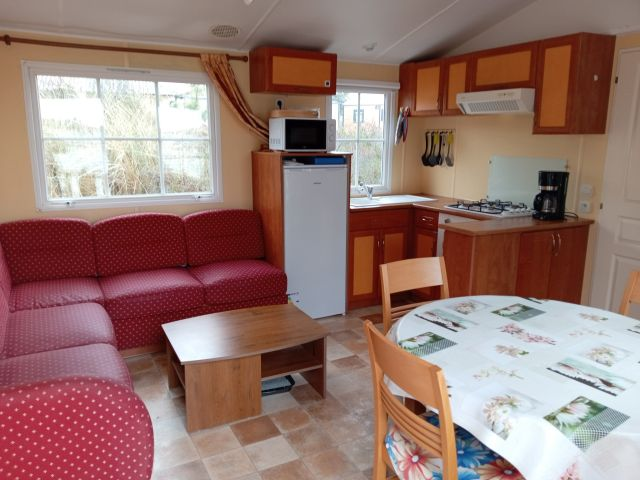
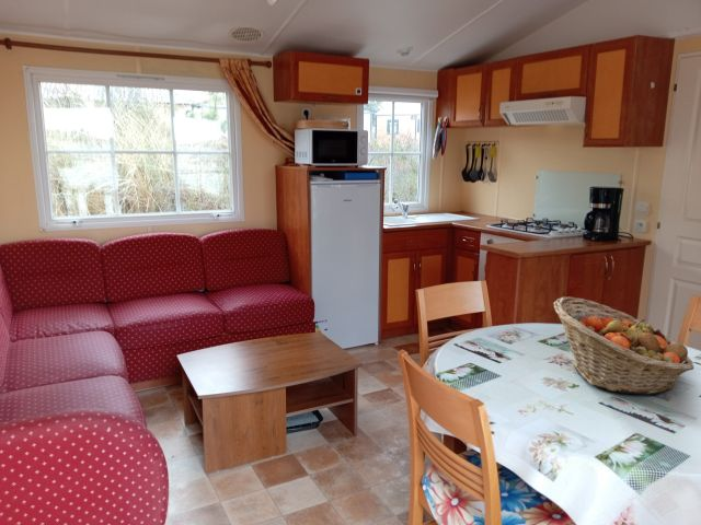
+ fruit basket [552,296,694,396]
